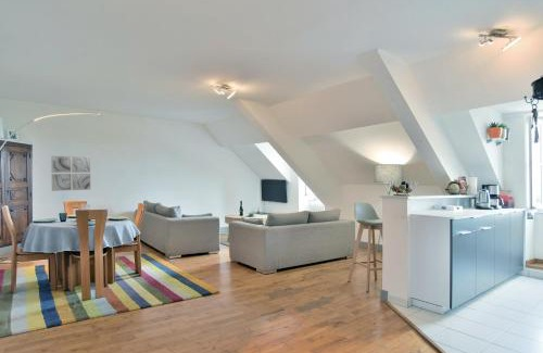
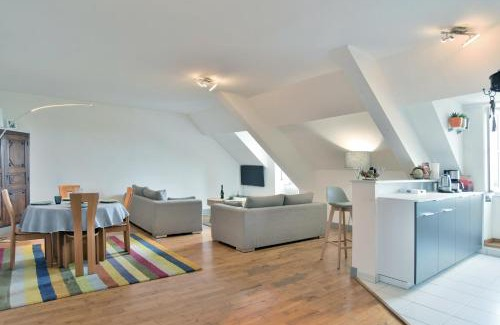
- wall art [50,154,91,192]
